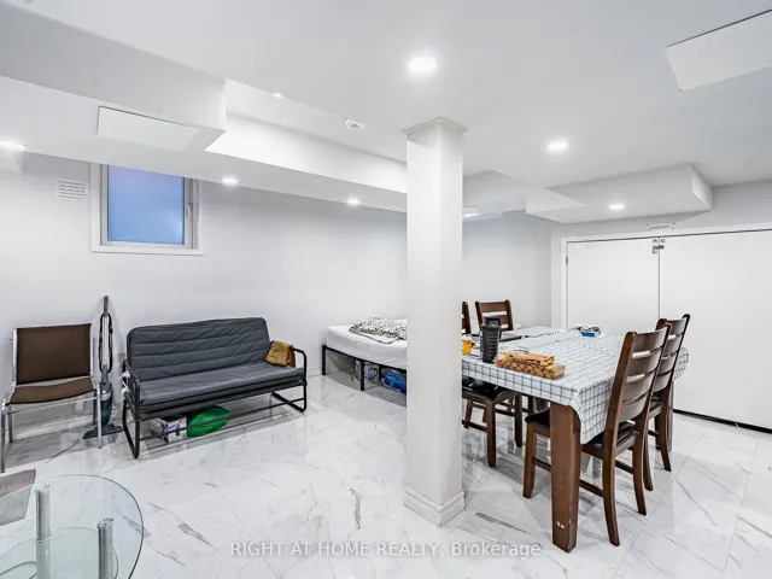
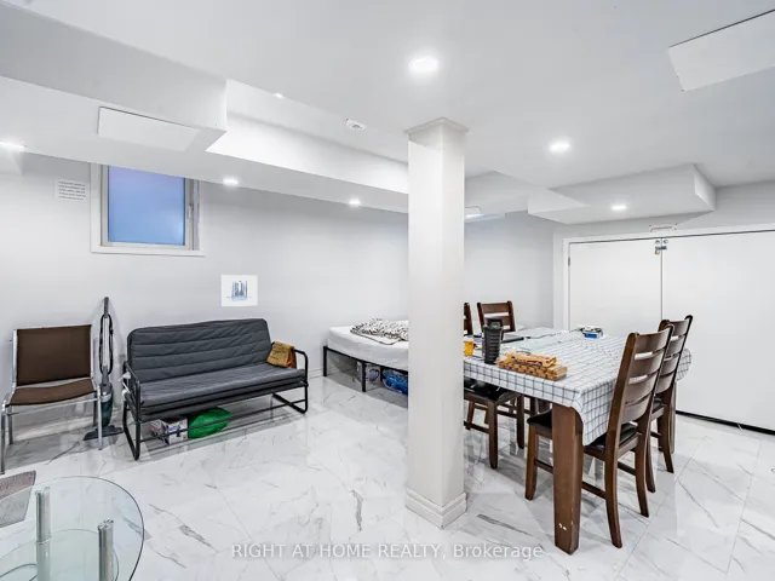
+ wall art [219,274,259,309]
